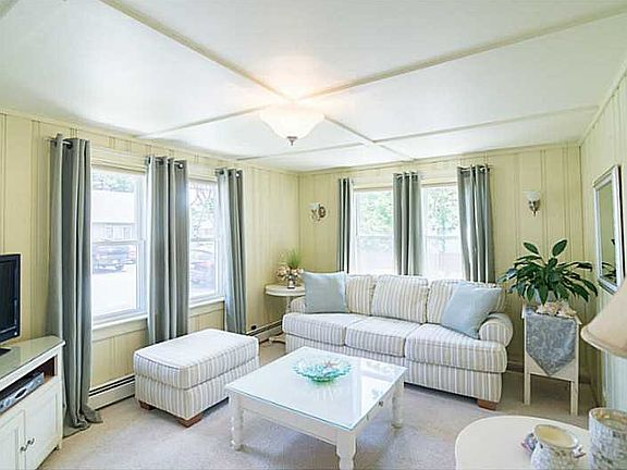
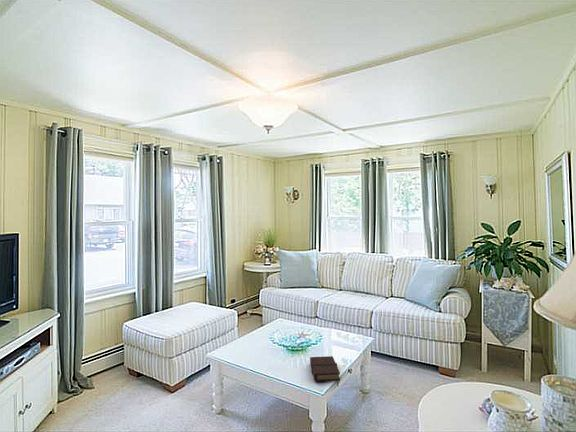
+ book [309,355,341,383]
